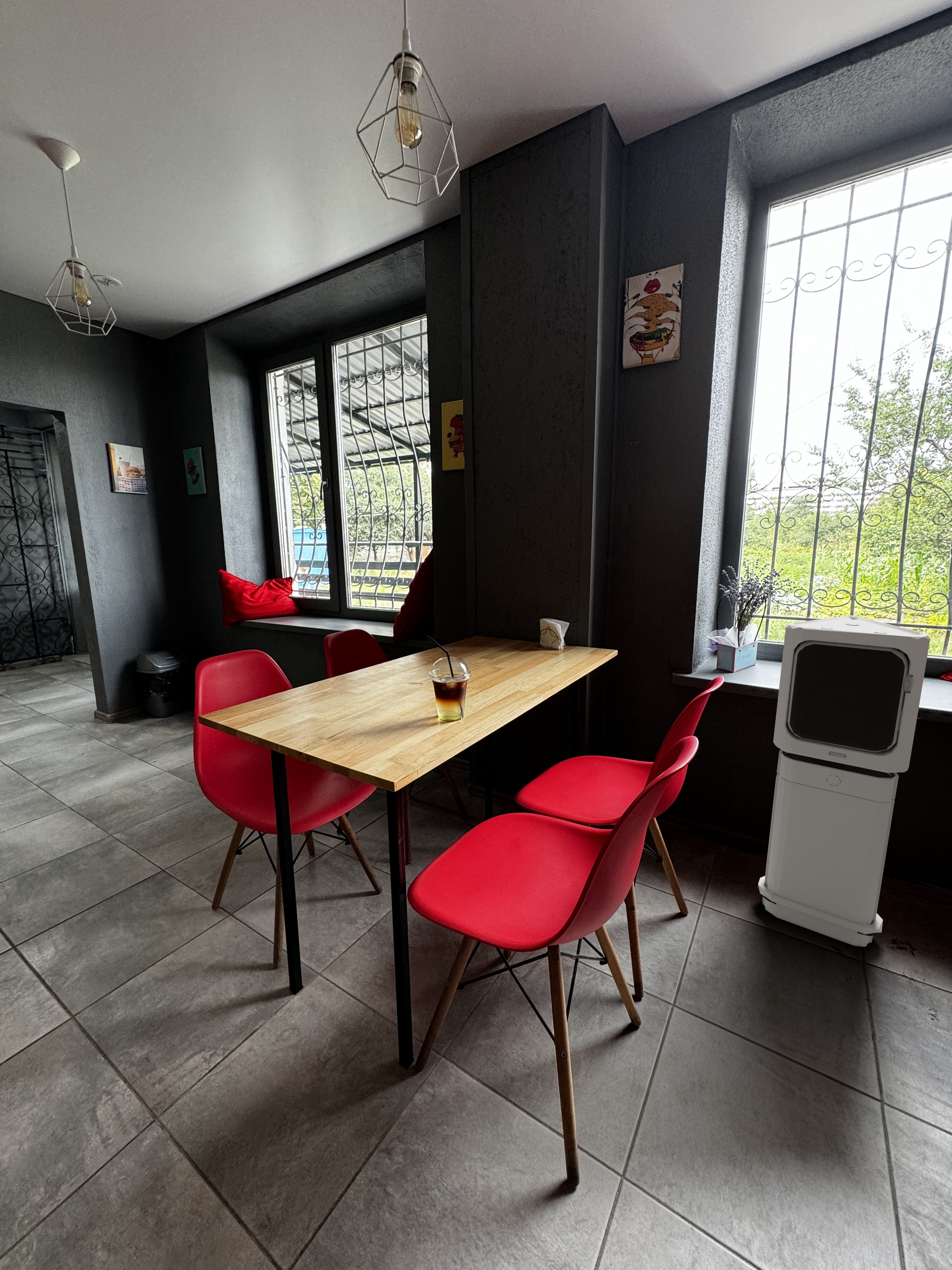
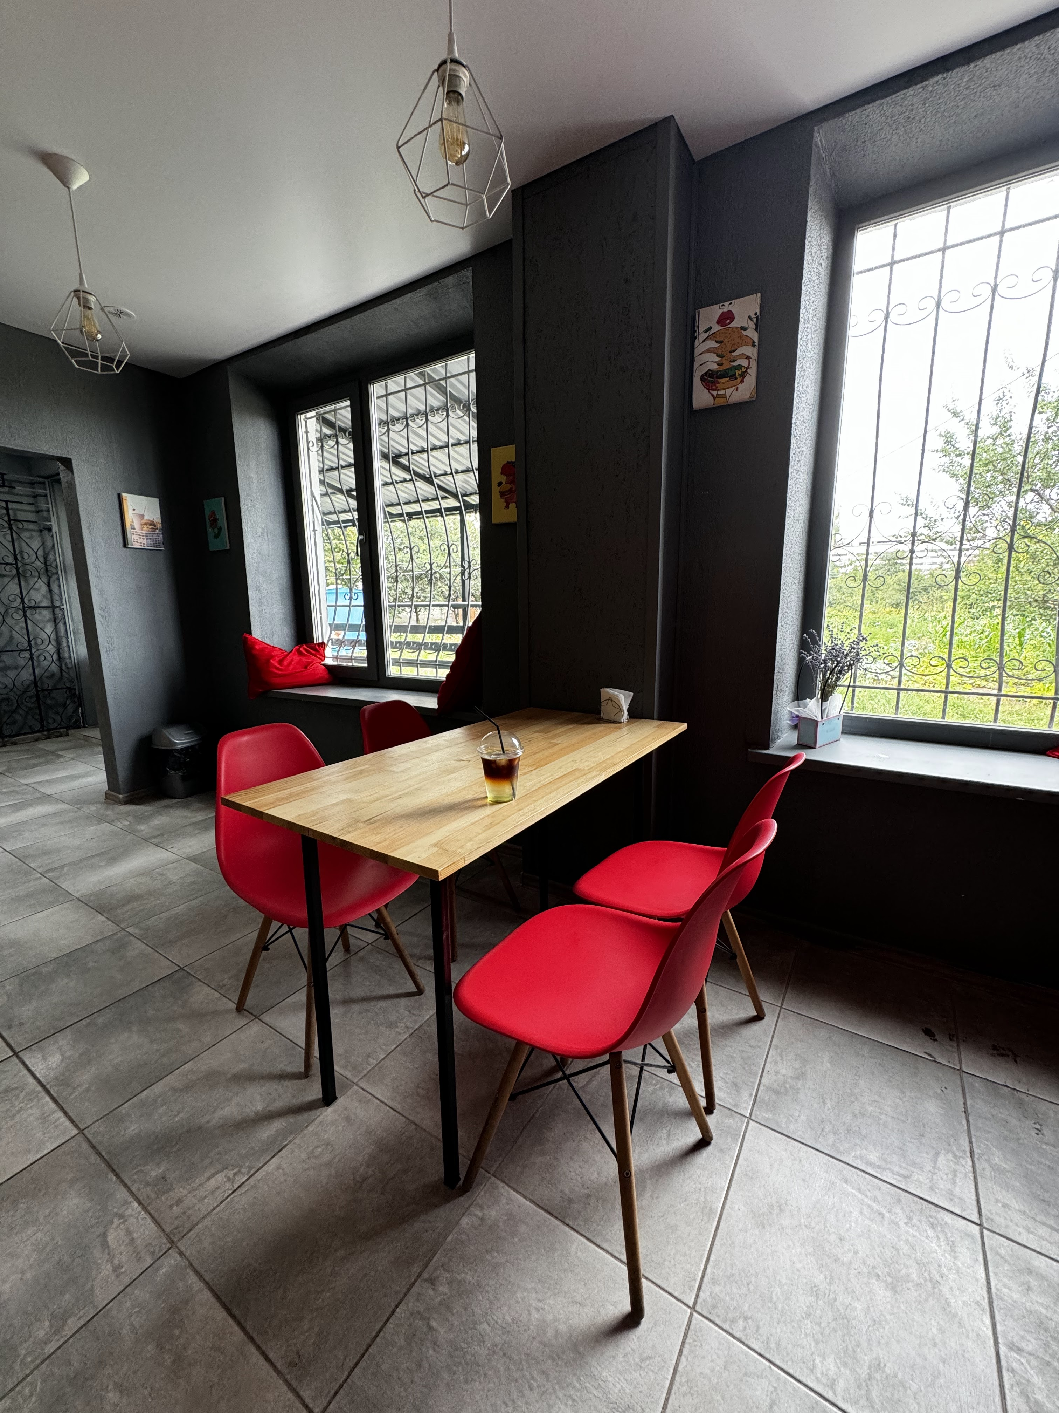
- air purifier [757,615,931,947]
